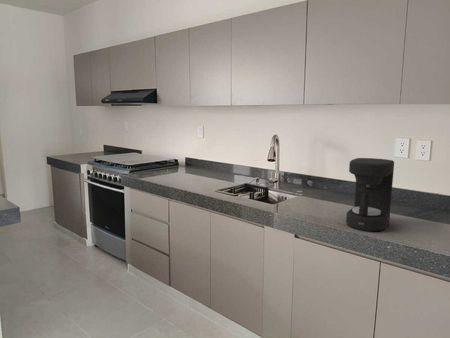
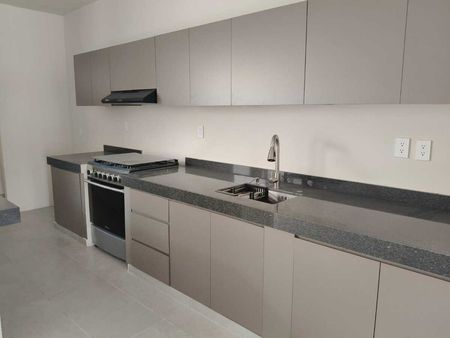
- coffee maker [345,157,395,232]
